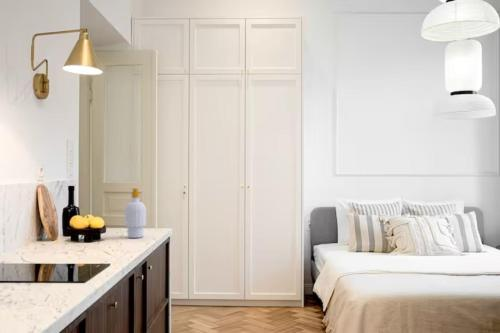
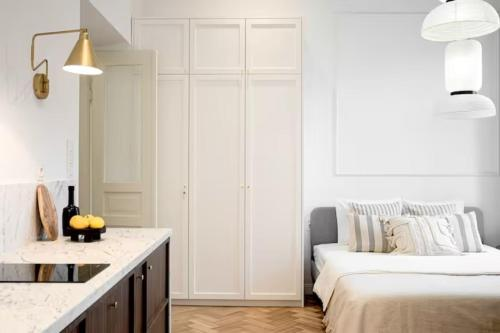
- soap bottle [124,187,147,239]
